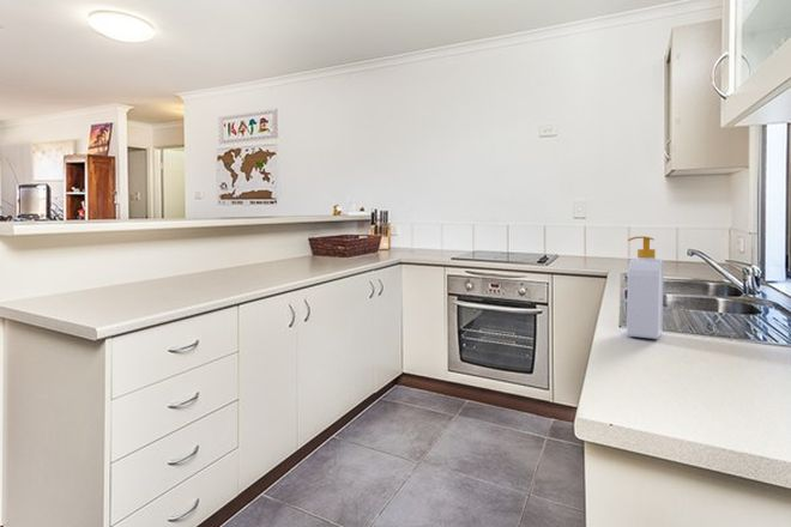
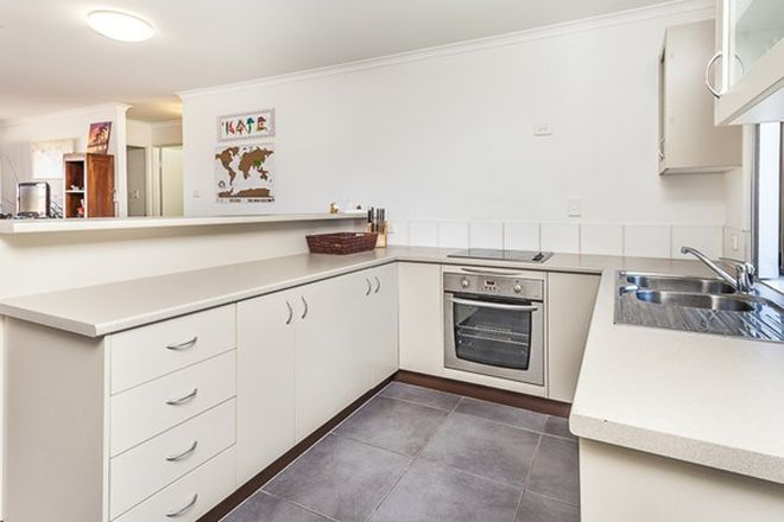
- soap bottle [626,235,665,340]
